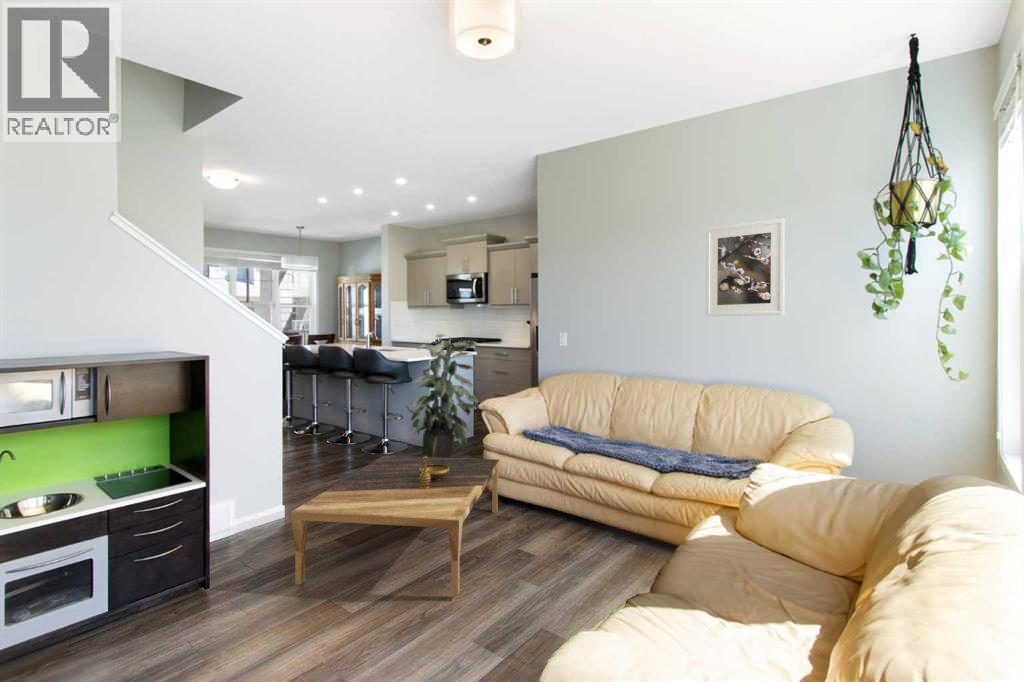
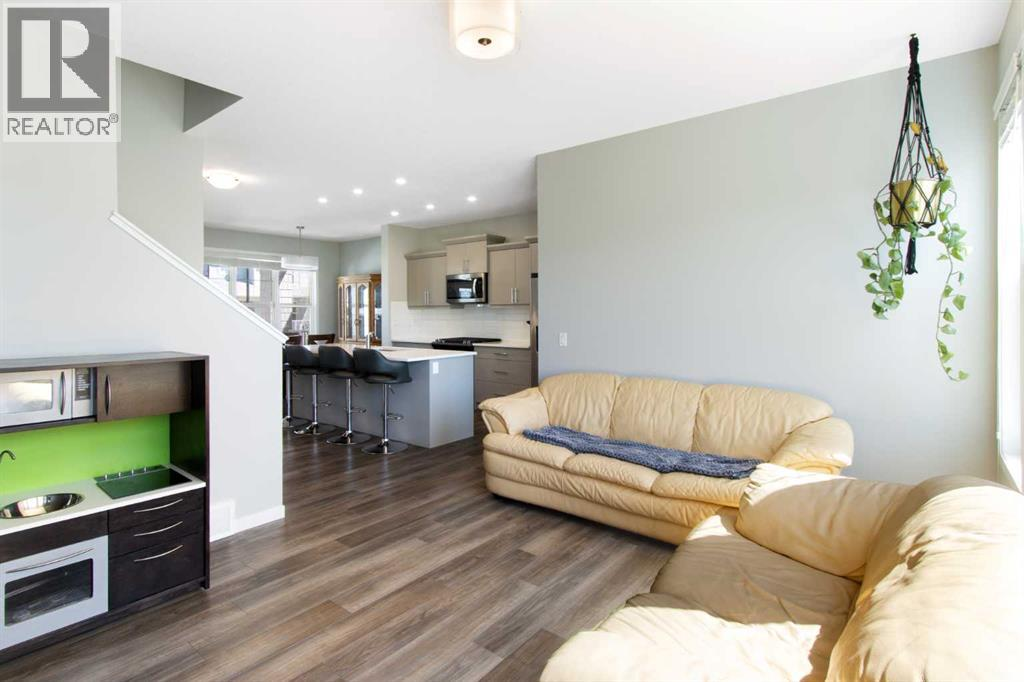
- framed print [705,218,786,318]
- indoor plant [405,333,480,458]
- decorative bowl [419,456,450,489]
- coffee table [290,455,501,596]
